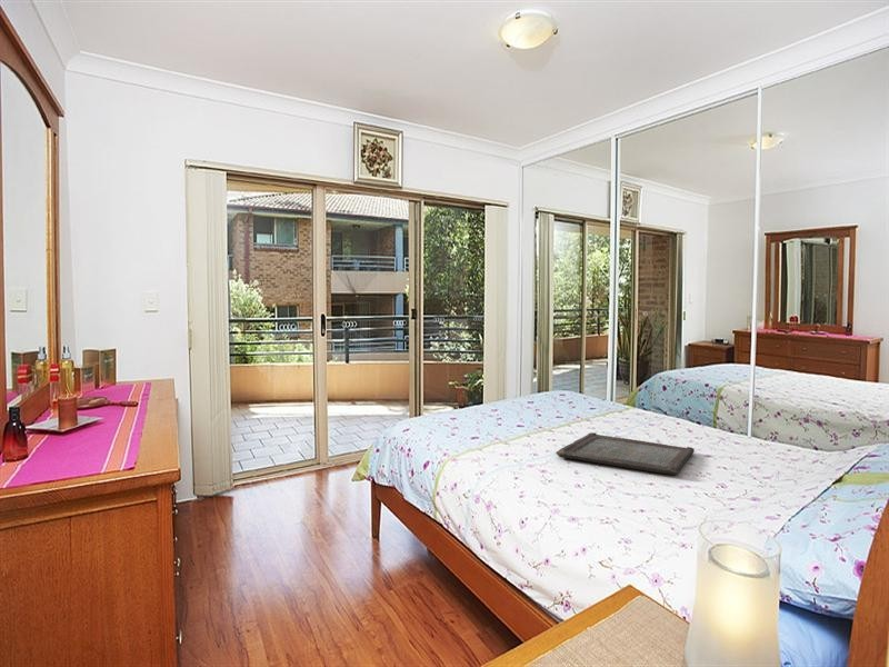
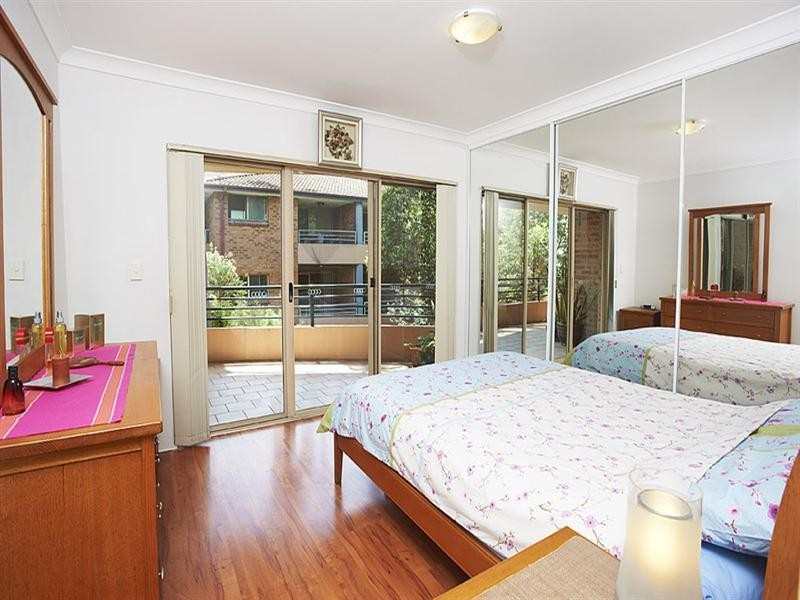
- serving tray [555,431,696,476]
